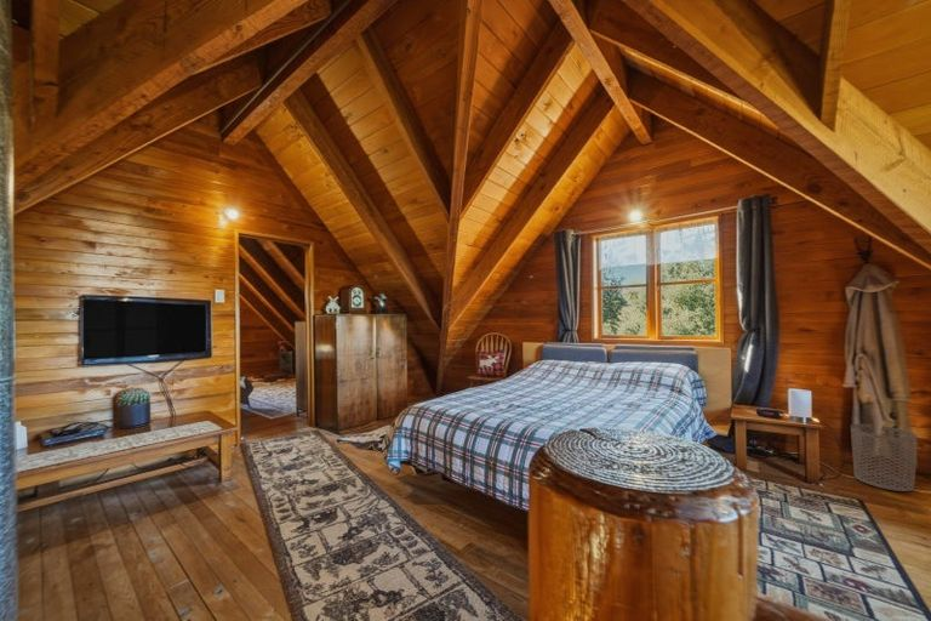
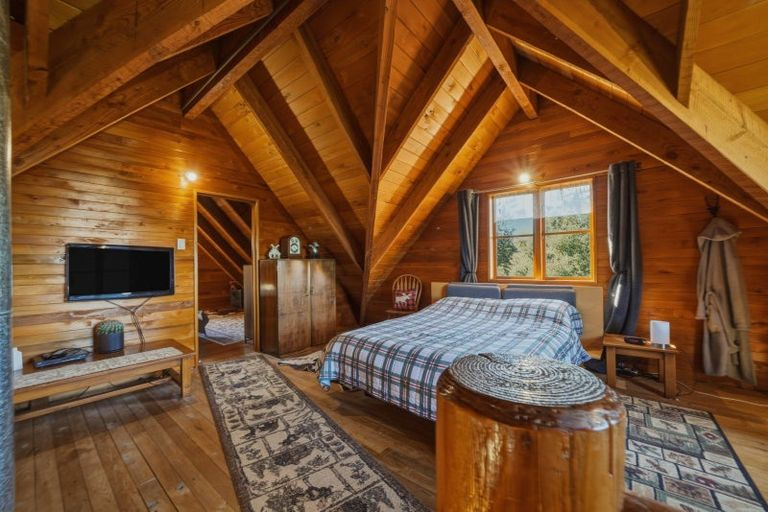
- waste bin [850,423,918,492]
